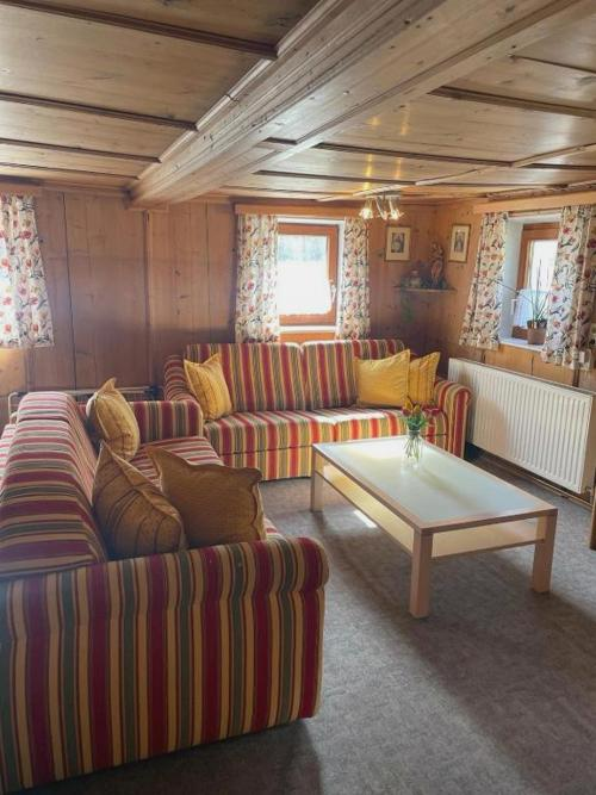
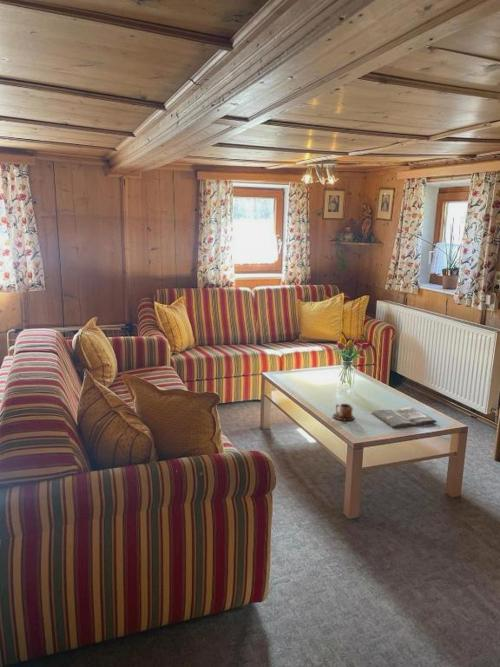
+ mug [332,403,355,422]
+ magazine [371,406,438,429]
